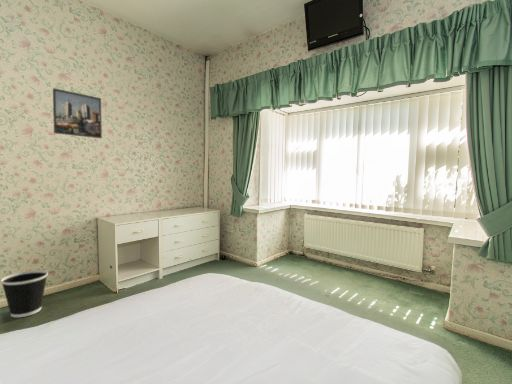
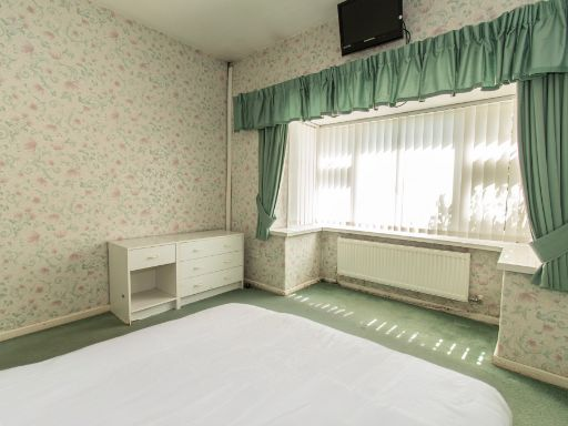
- wastebasket [0,269,49,318]
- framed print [52,87,103,139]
